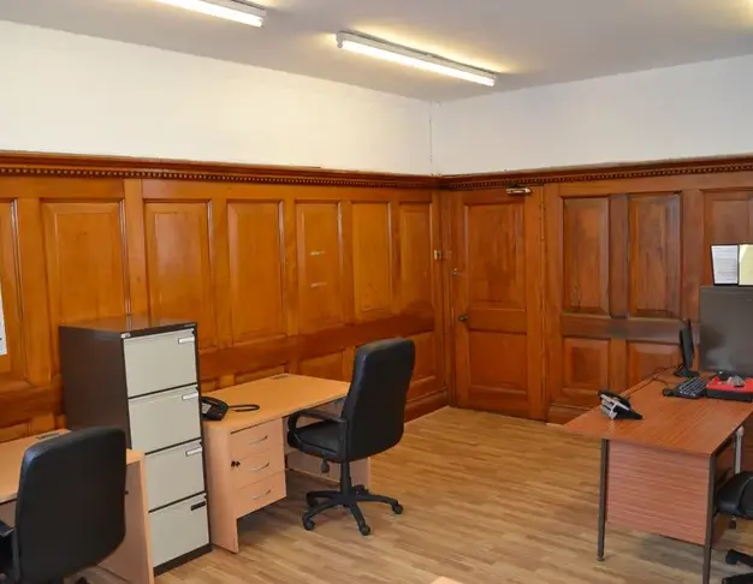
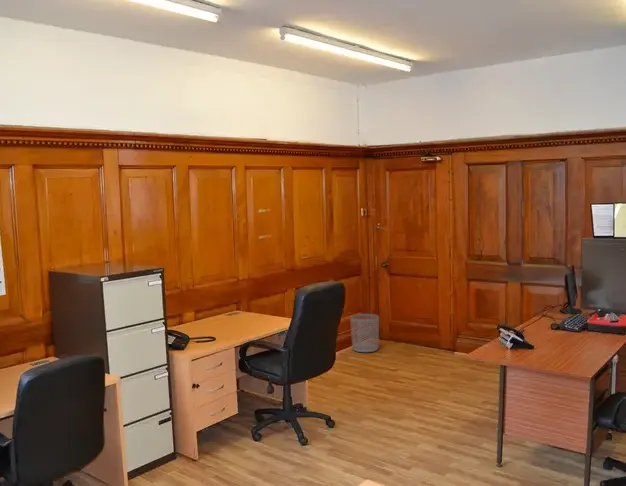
+ waste bin [349,313,380,353]
